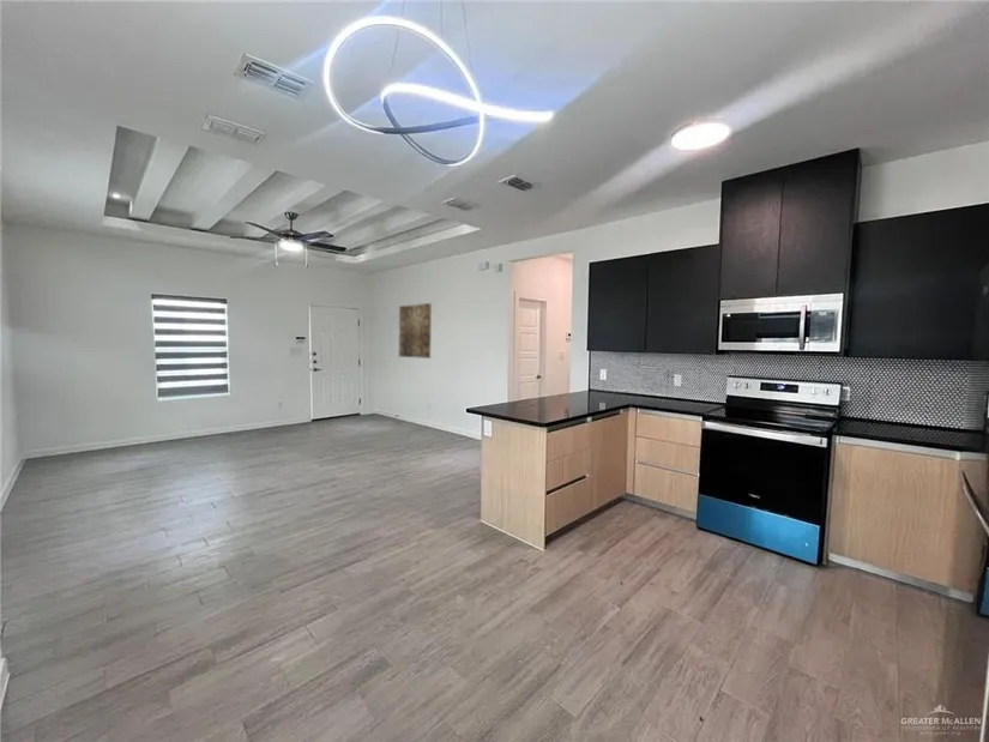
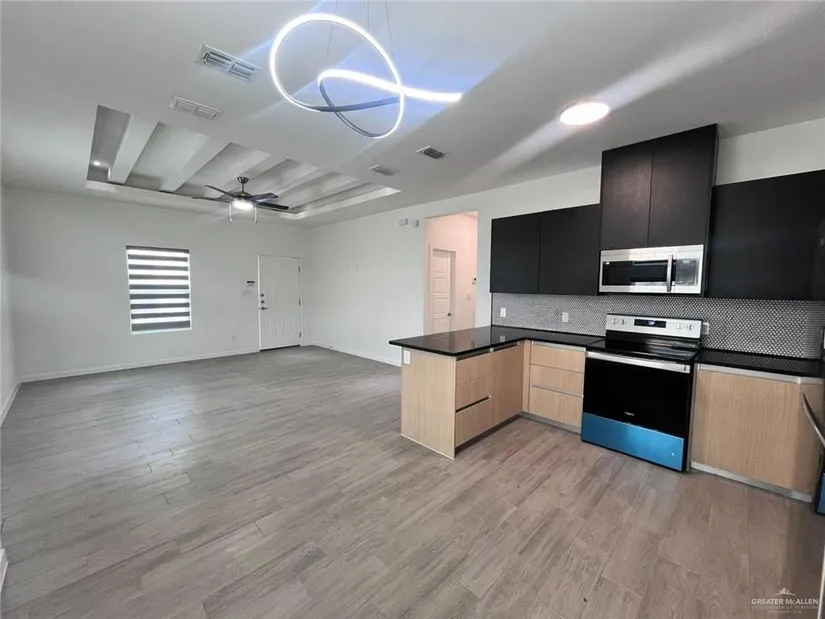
- wall art [398,302,433,360]
